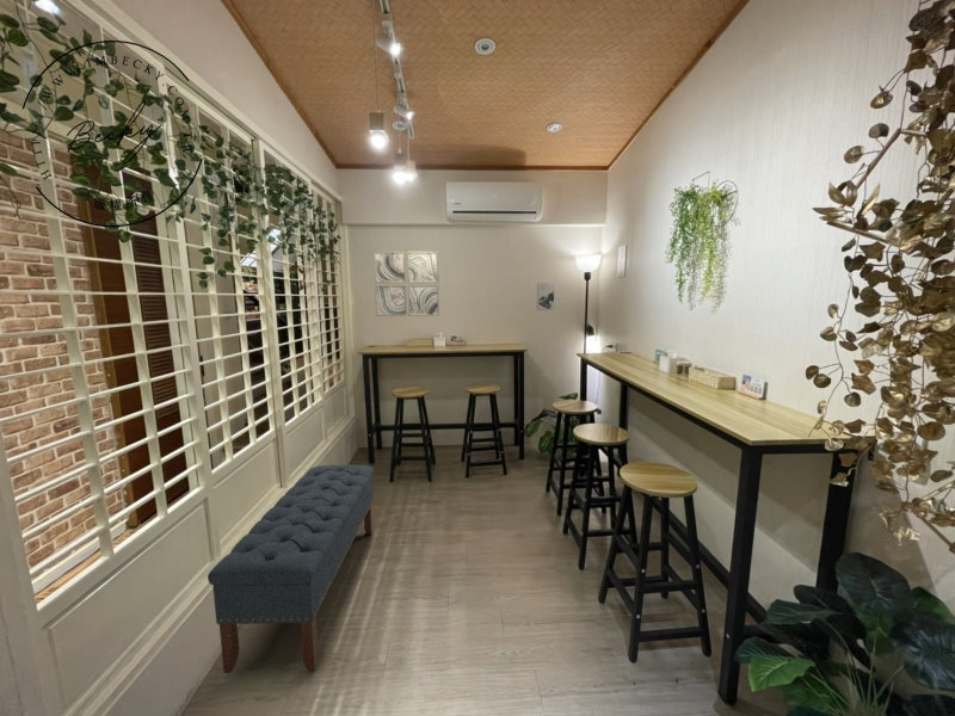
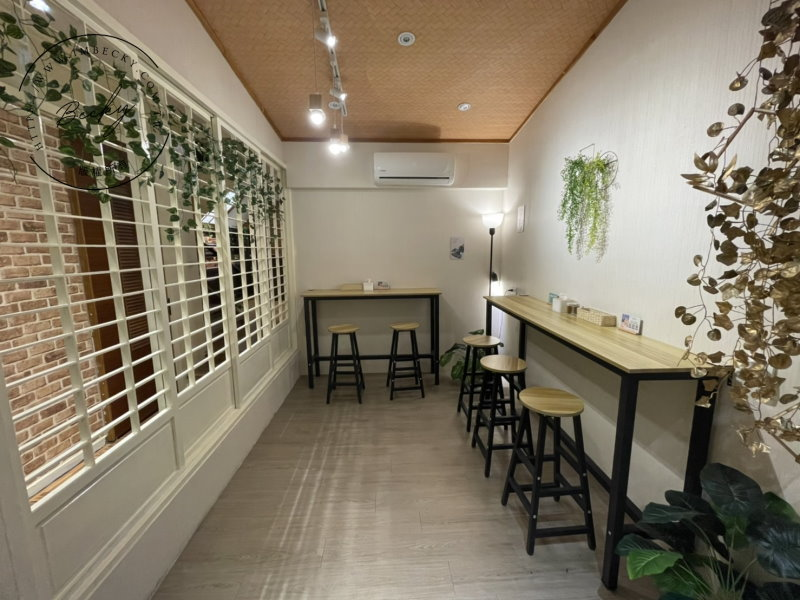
- wall art [372,251,440,317]
- bench [207,463,375,674]
